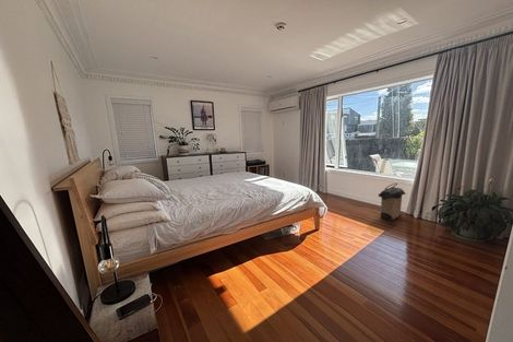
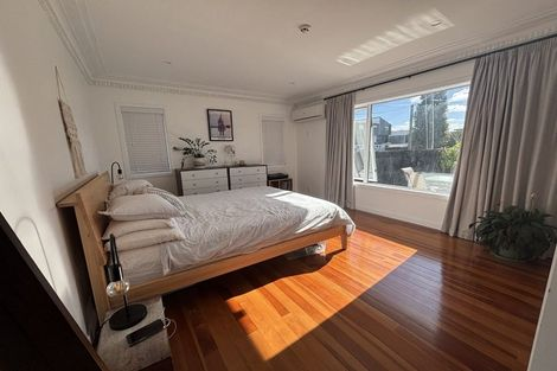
- laundry hamper [378,182,407,222]
